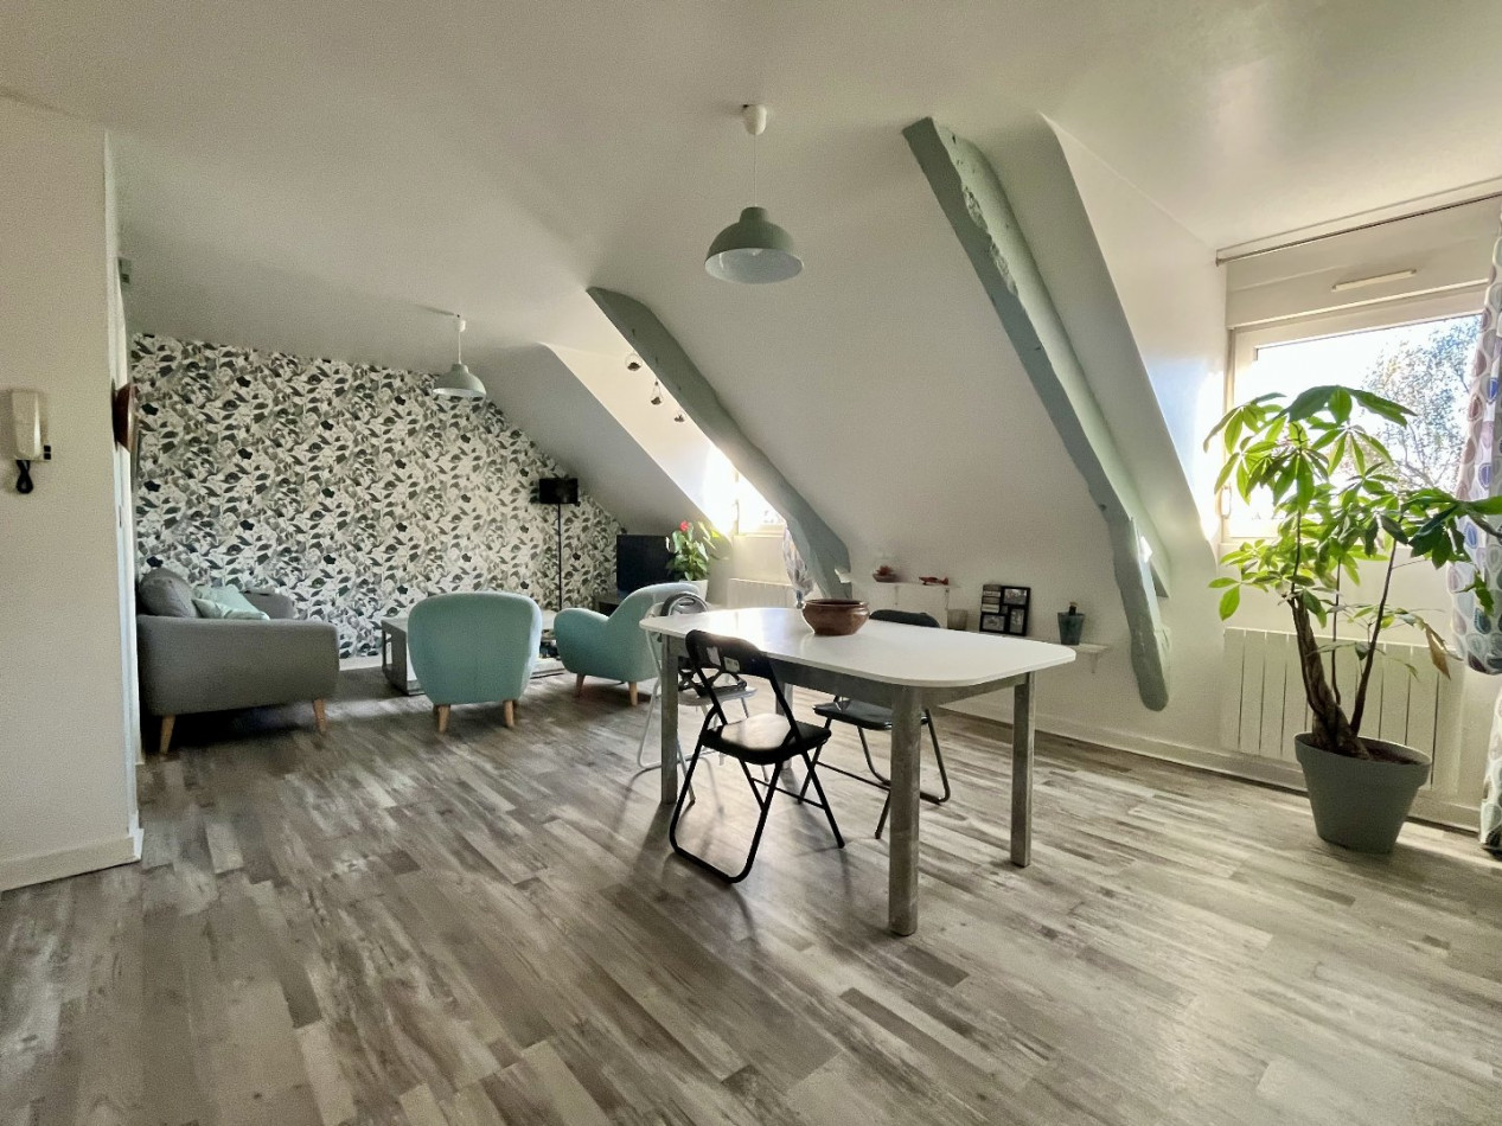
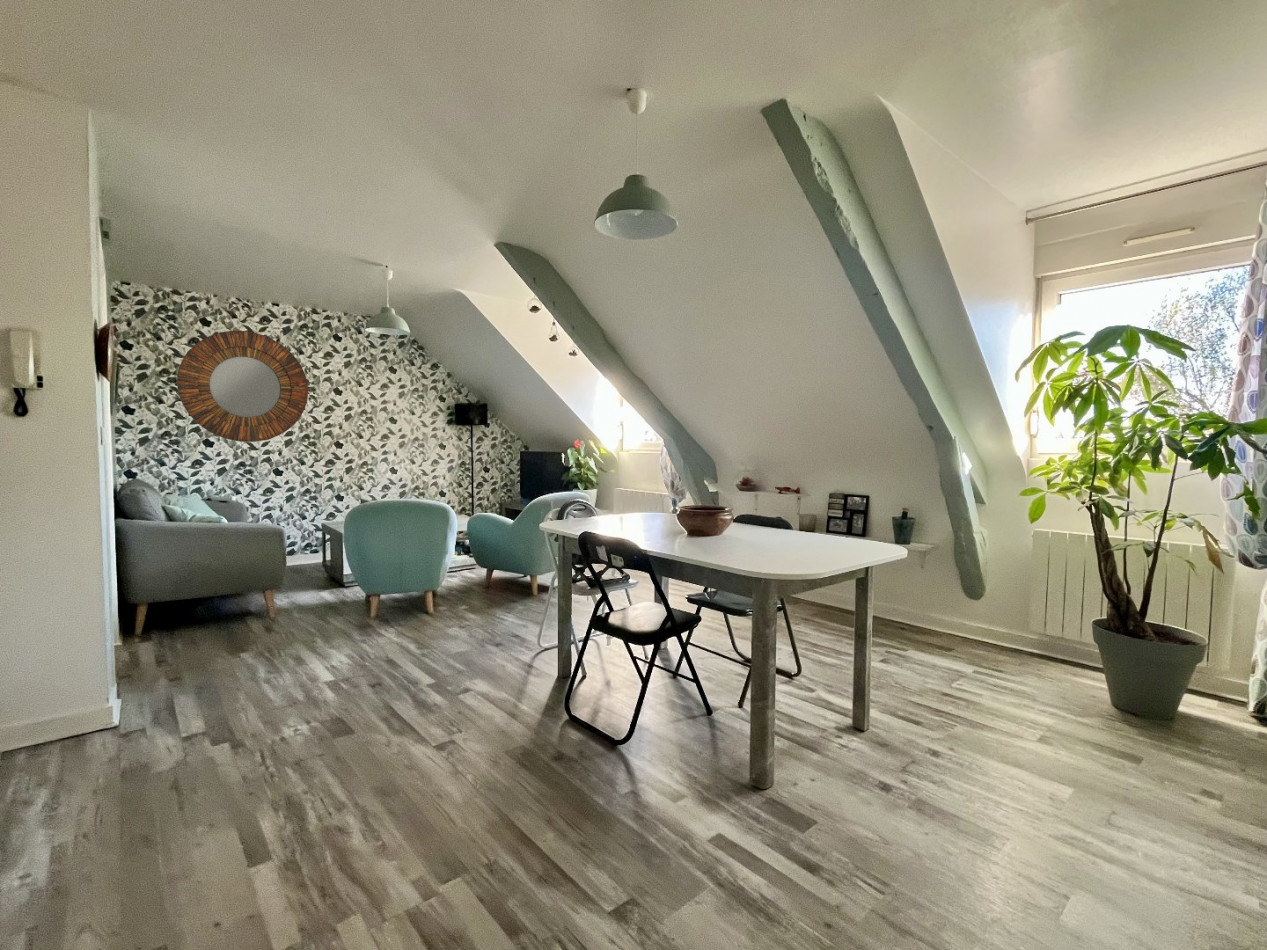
+ home mirror [176,330,309,443]
